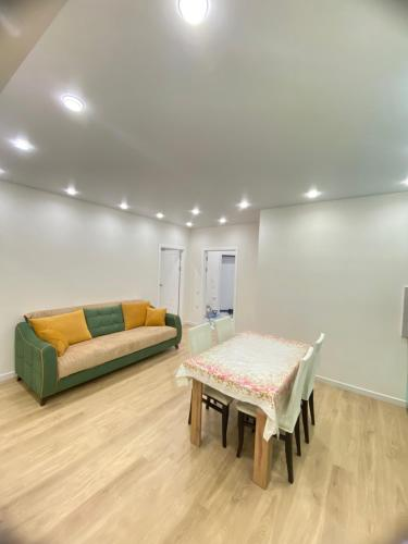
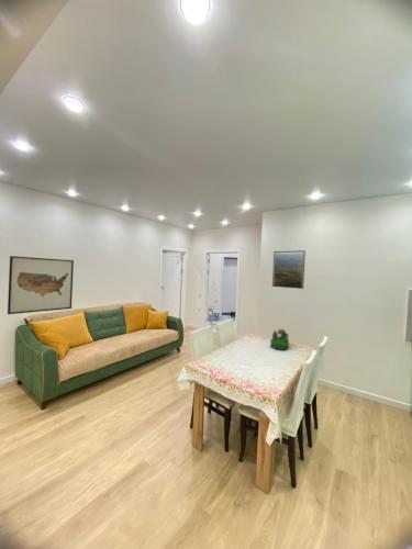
+ wall art [7,255,75,315]
+ plant [269,328,290,351]
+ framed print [271,249,307,290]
